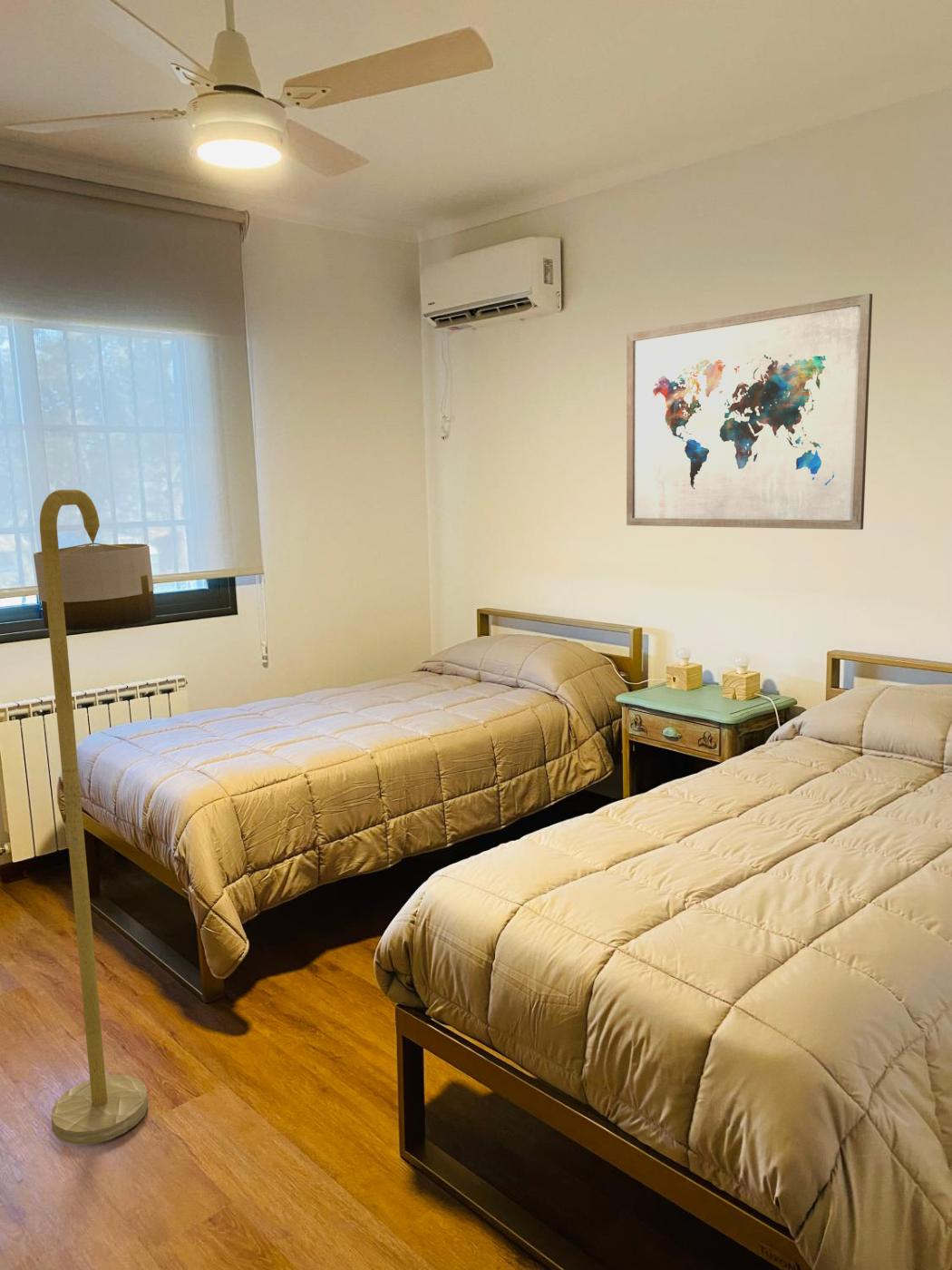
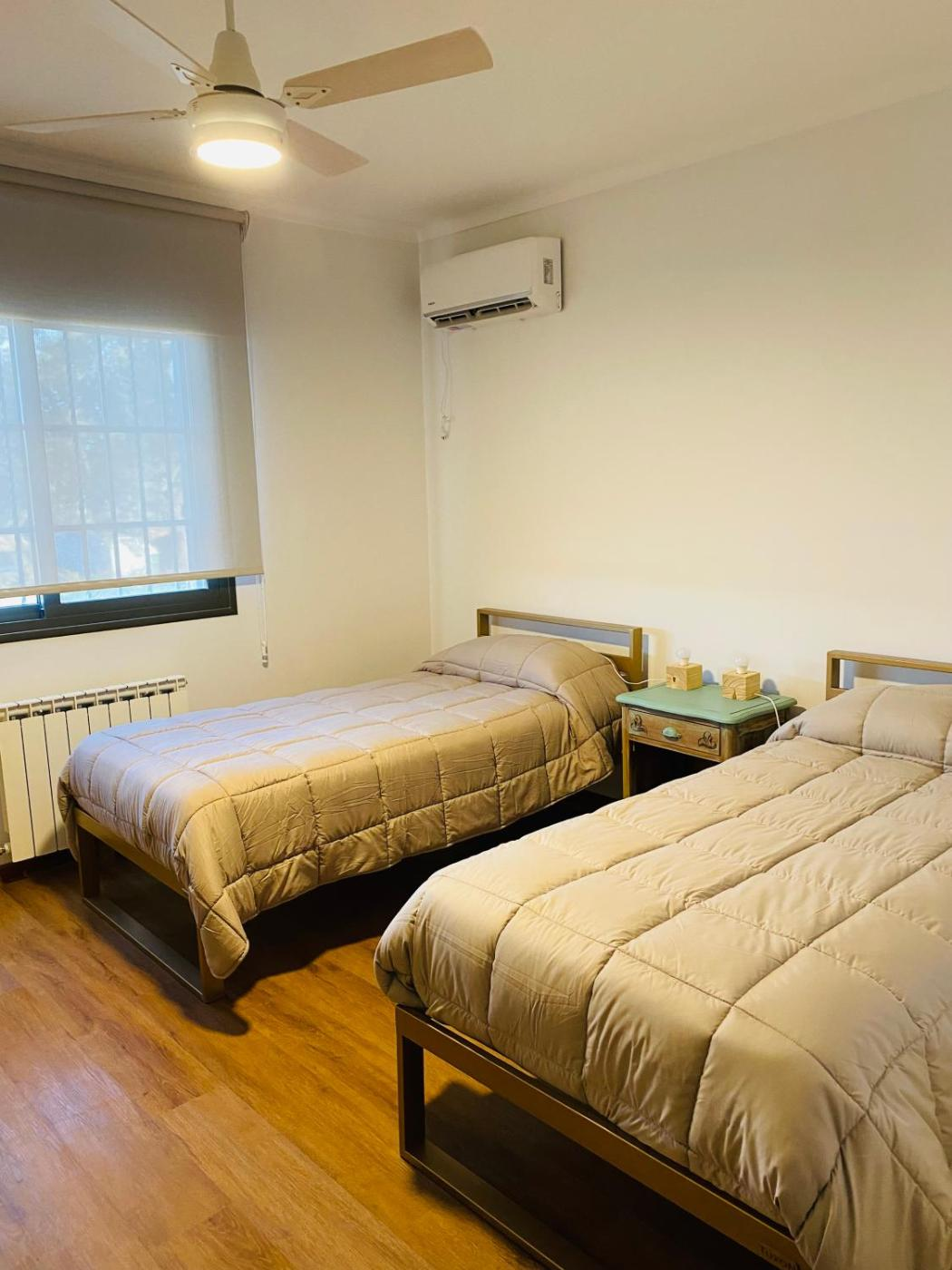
- wall art [626,293,873,531]
- floor lamp [33,489,157,1146]
